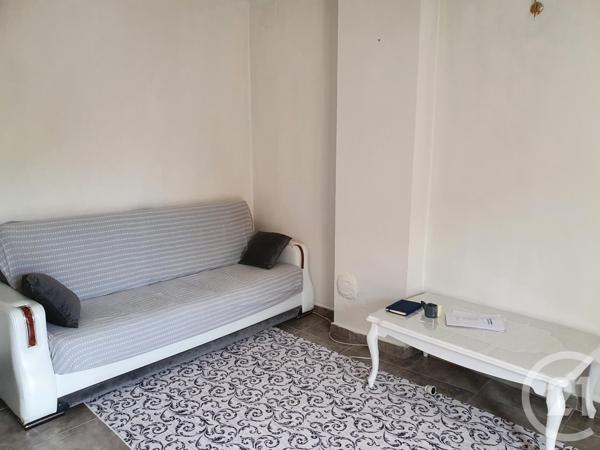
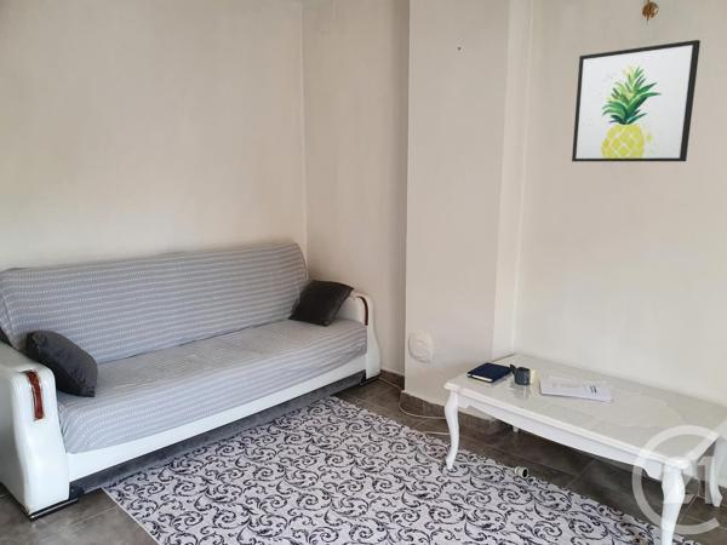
+ wall art [571,39,702,162]
